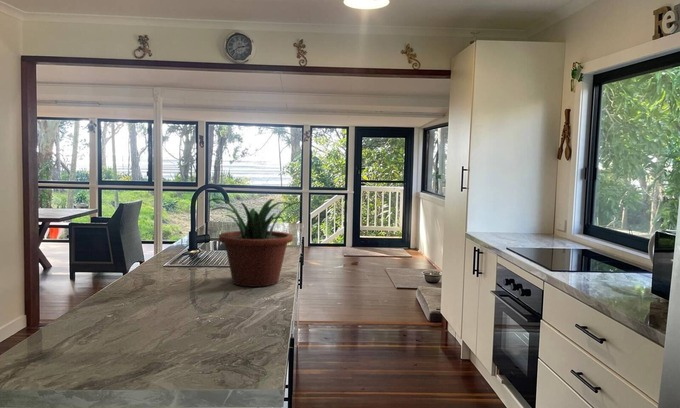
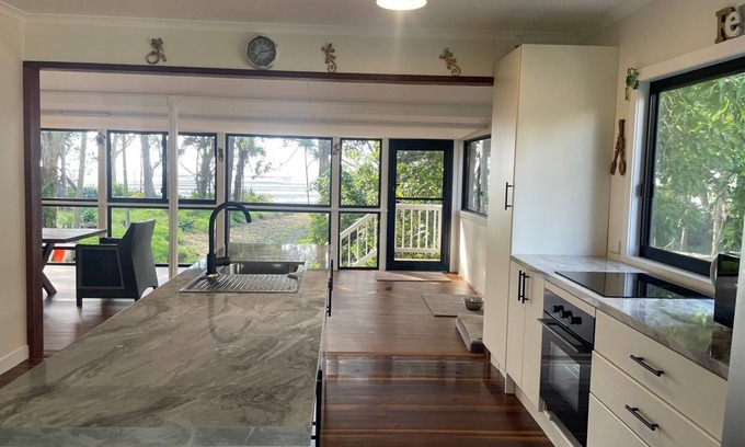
- potted plant [208,197,303,288]
